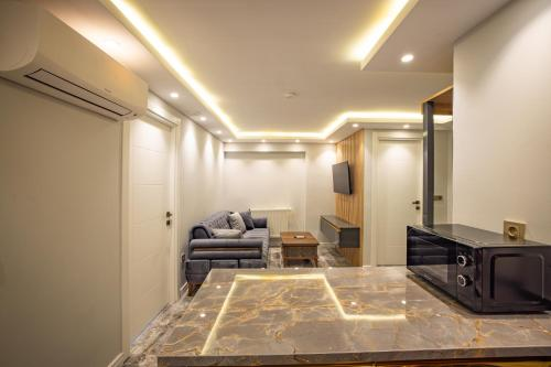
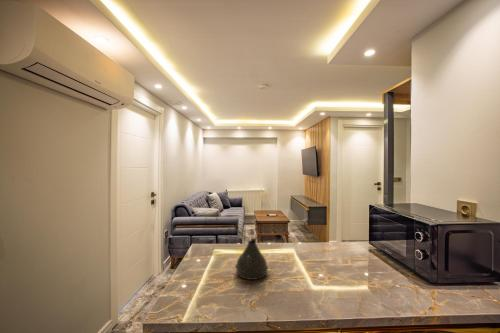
+ teapot [234,236,269,281]
